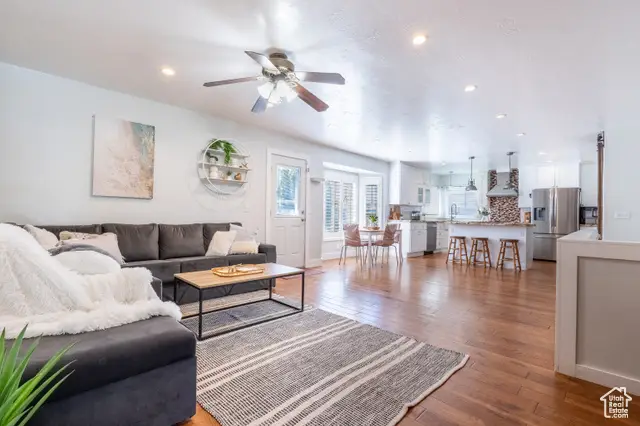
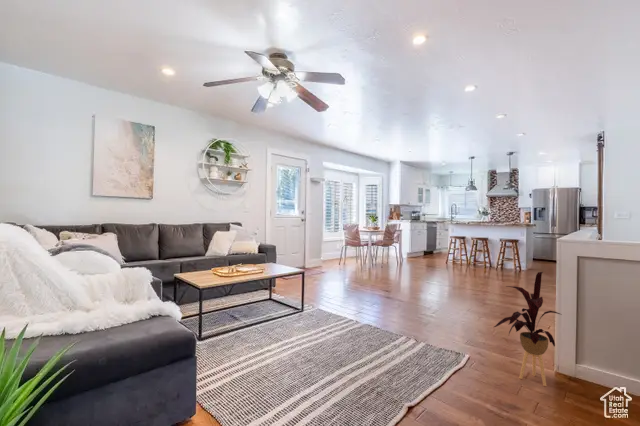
+ house plant [493,271,563,387]
